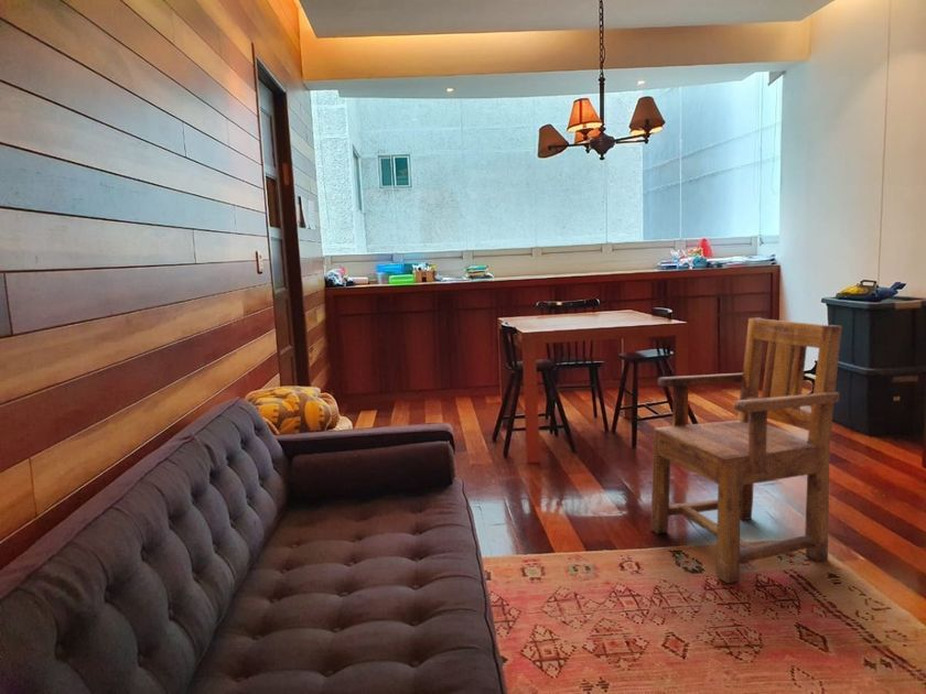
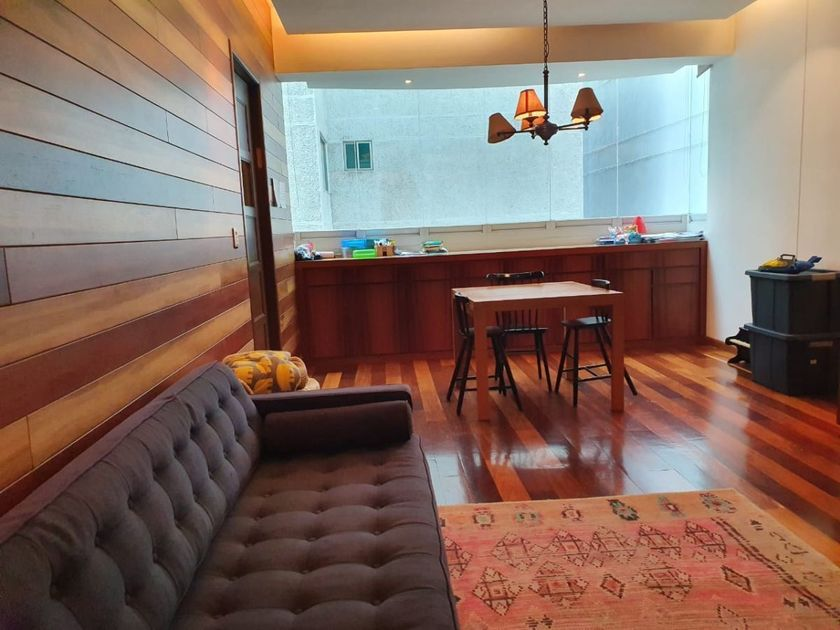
- armchair [650,316,843,584]
